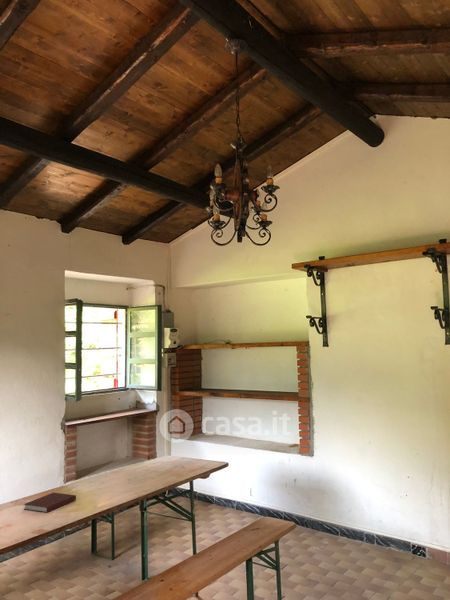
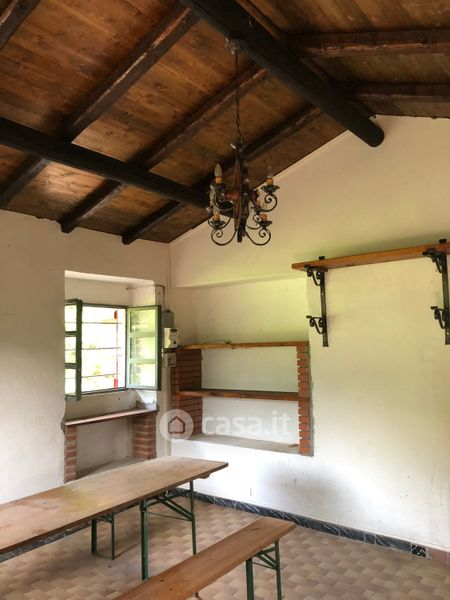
- notebook [24,492,77,514]
